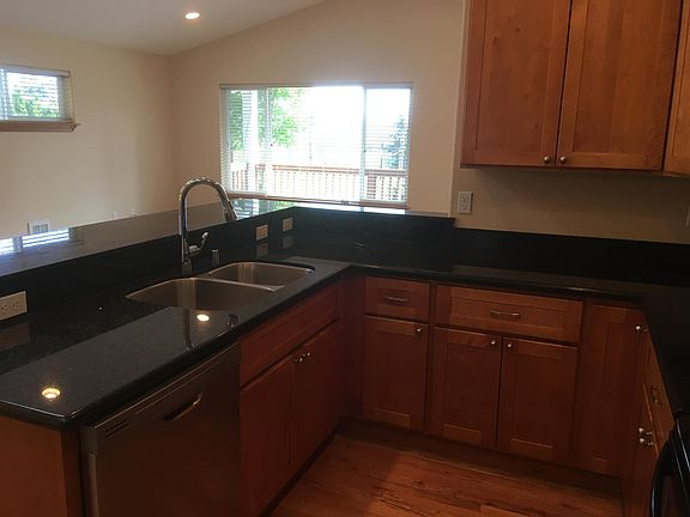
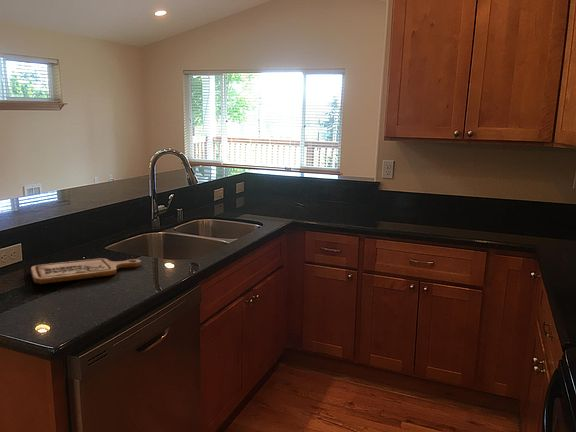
+ cutting board [30,257,142,285]
